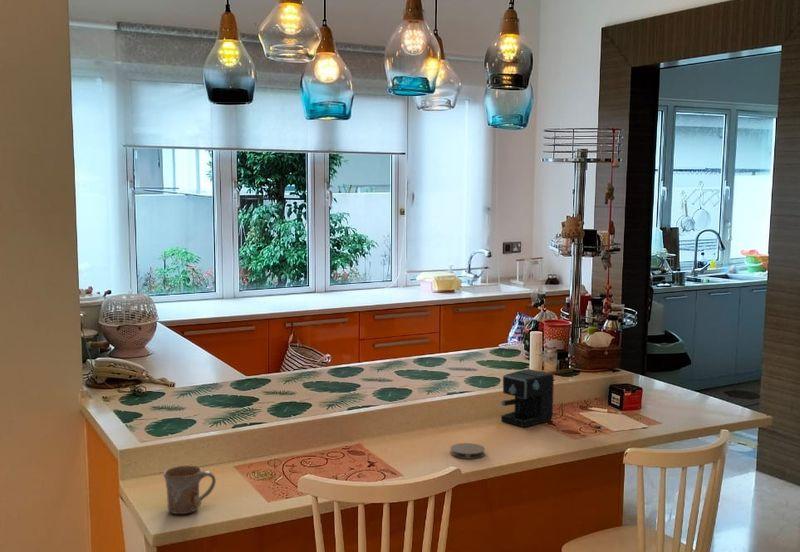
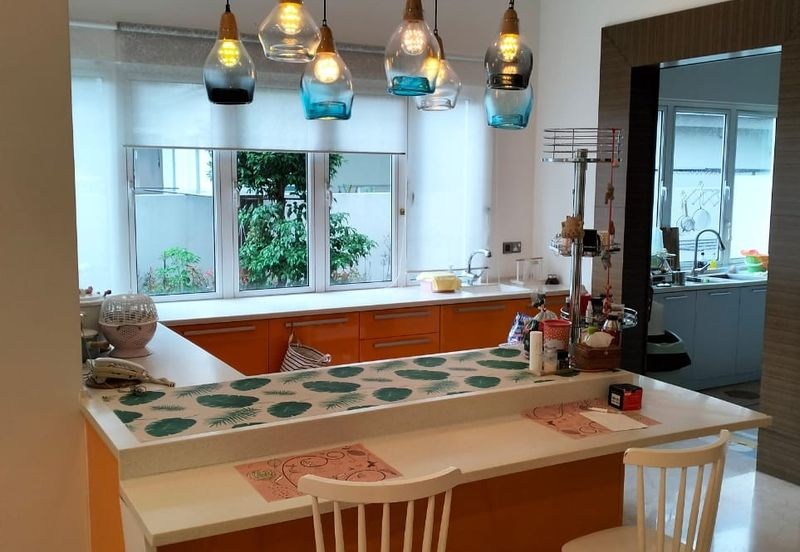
- coaster [449,442,486,460]
- mug [162,465,217,515]
- coffee maker [500,368,603,430]
